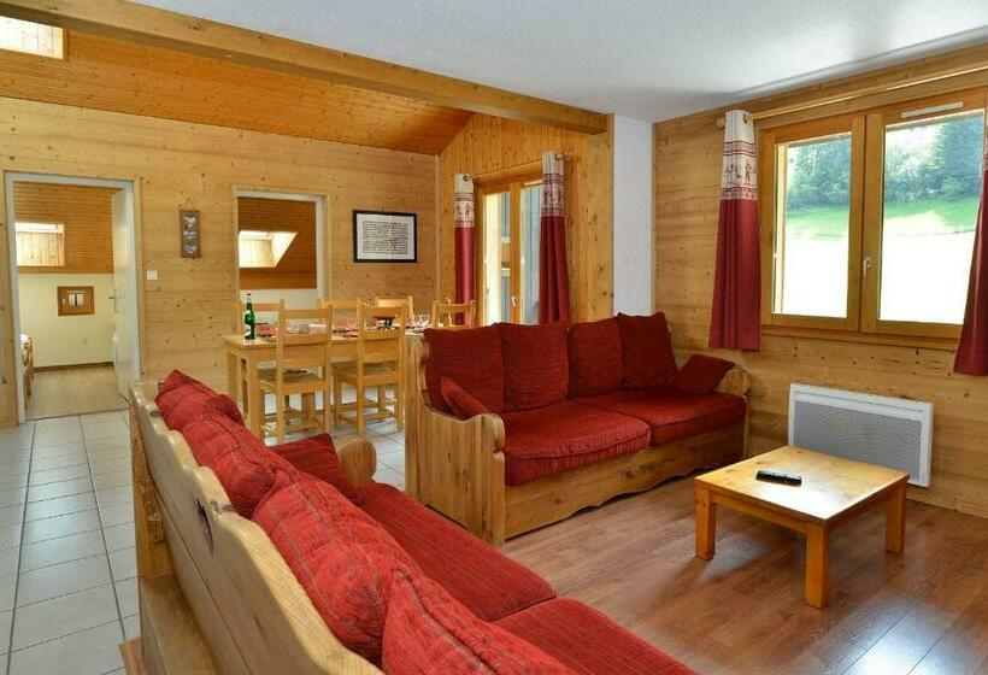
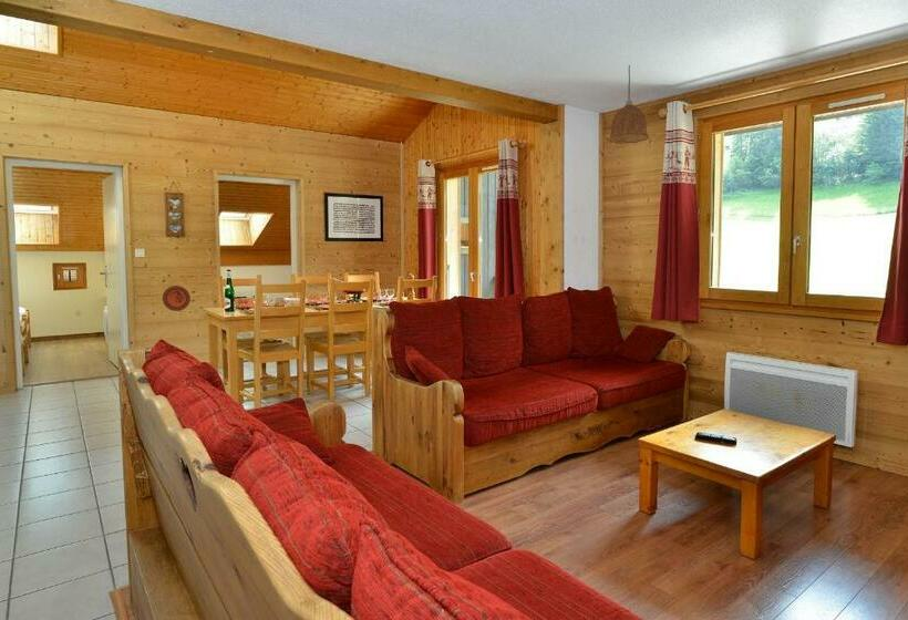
+ decorative plate [162,285,192,312]
+ pendant lamp [607,64,650,145]
